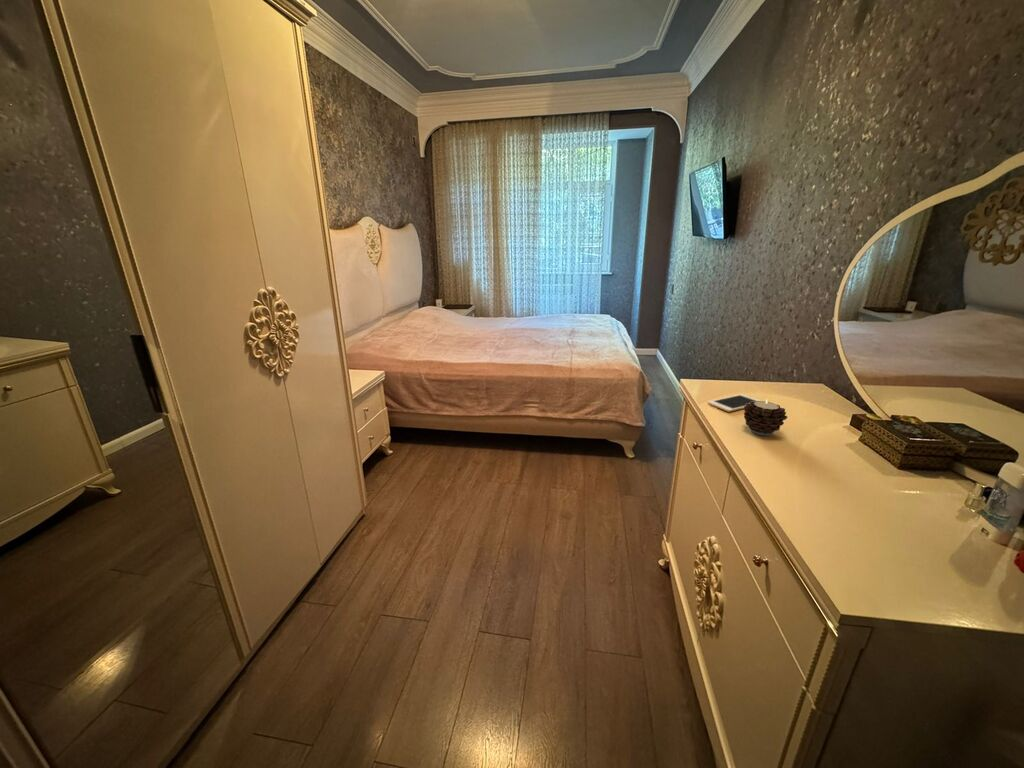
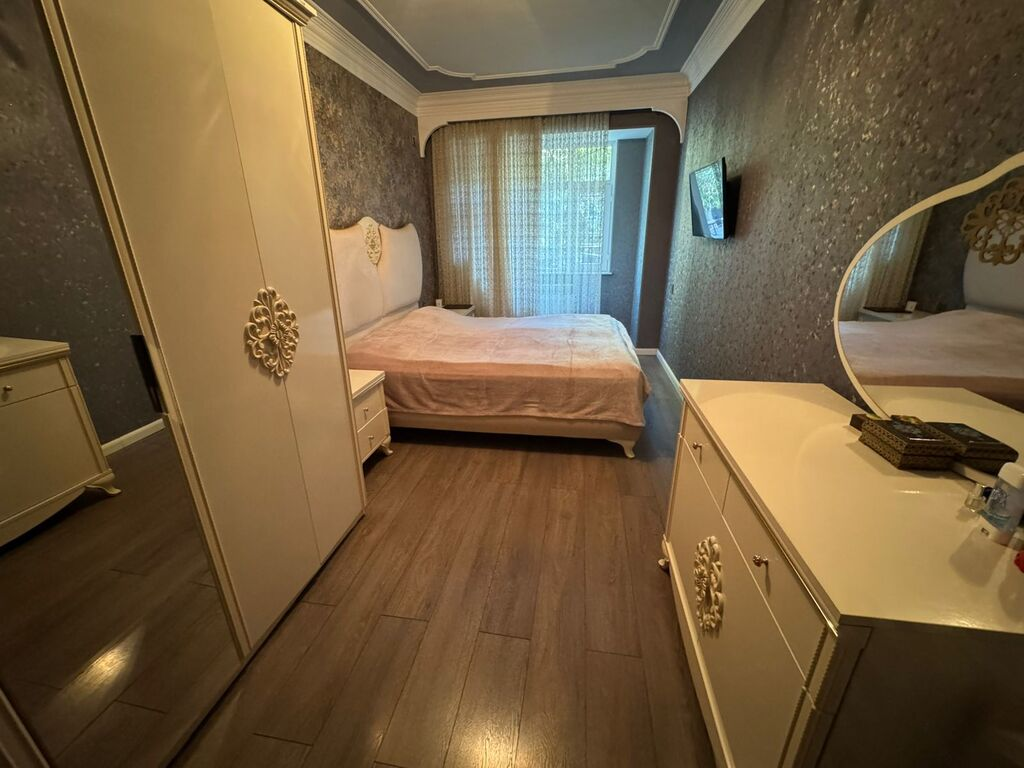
- cell phone [707,393,761,413]
- candle [743,399,788,436]
